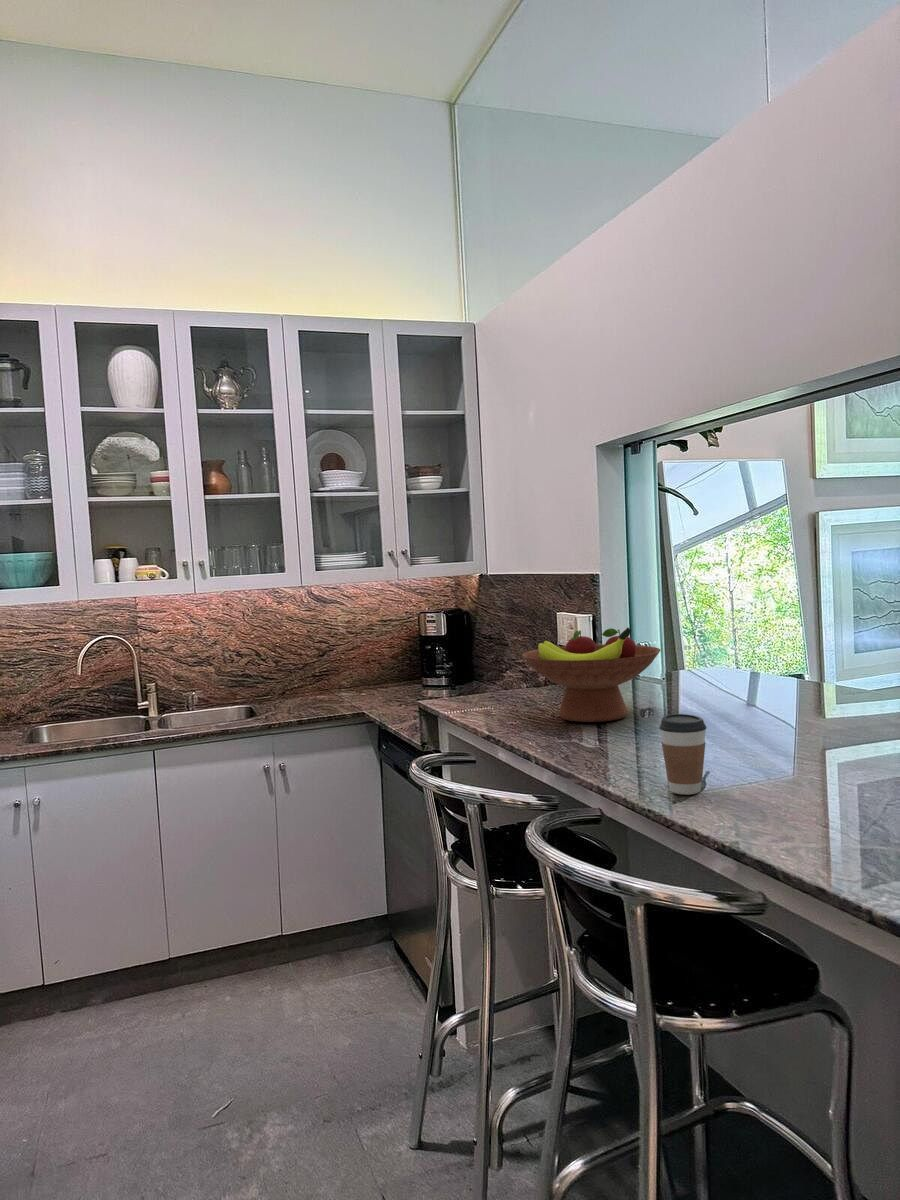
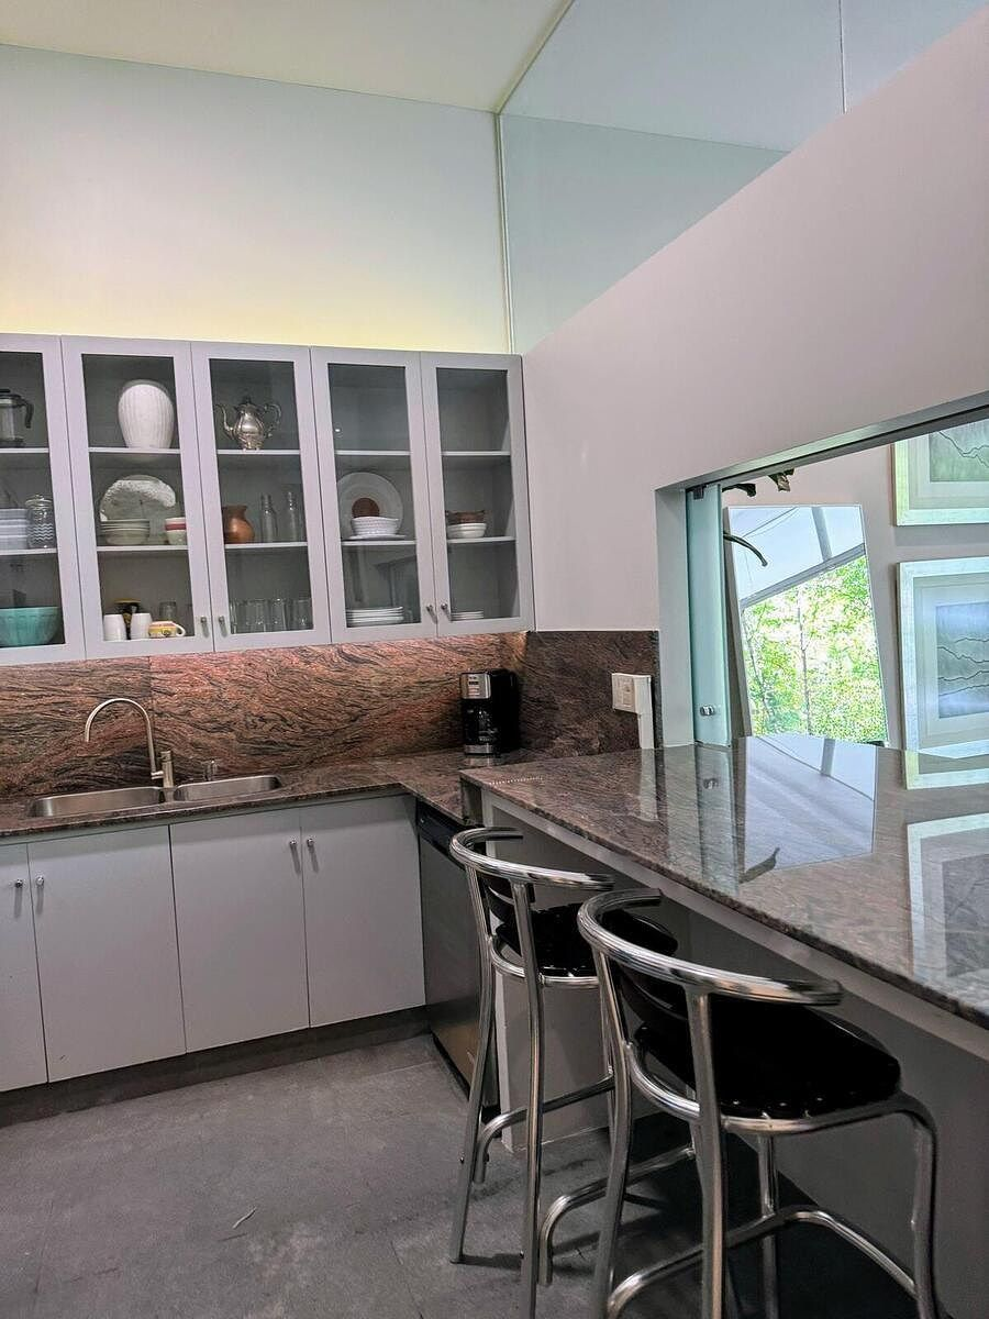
- coffee cup [659,713,708,796]
- fruit bowl [521,627,662,723]
